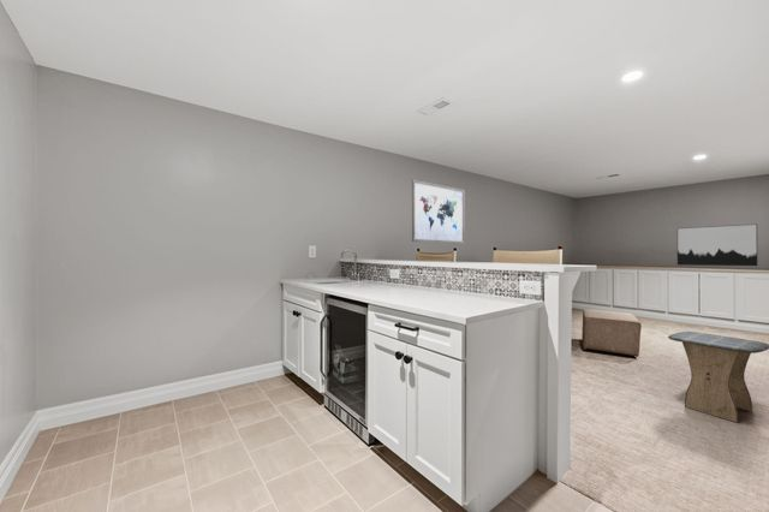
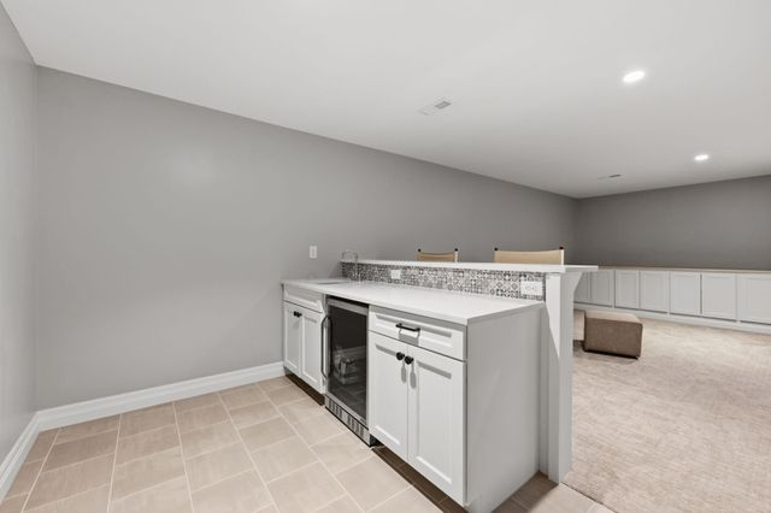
- stool [667,331,769,423]
- wall art [411,179,466,245]
- wall art [676,222,758,267]
